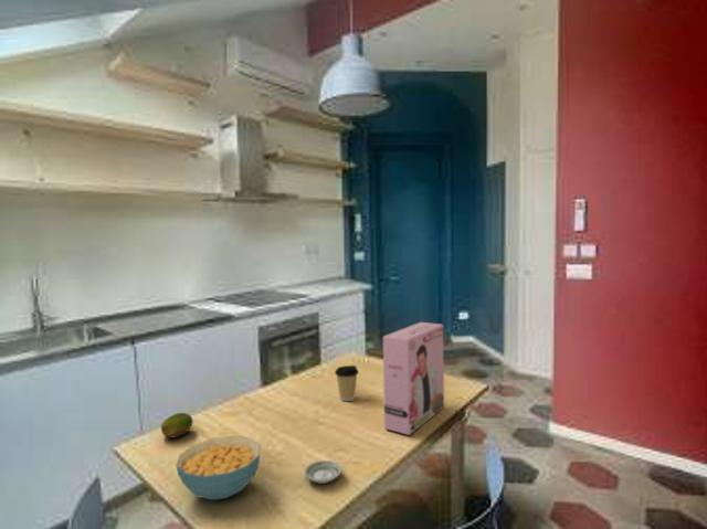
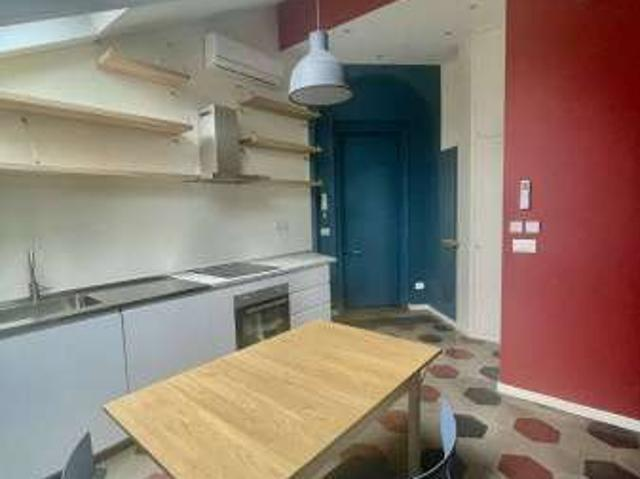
- coffee cup [334,364,360,402]
- fruit [160,412,194,438]
- saucer [303,459,342,485]
- cereal box [382,321,445,436]
- cereal bowl [175,435,261,501]
